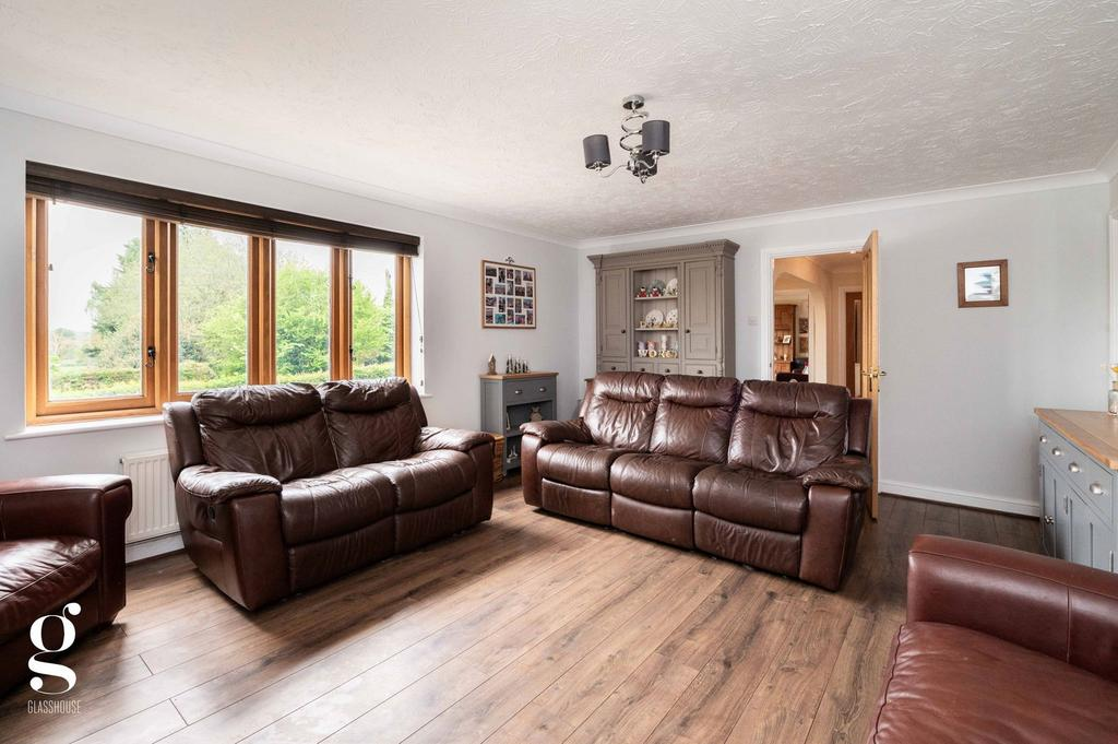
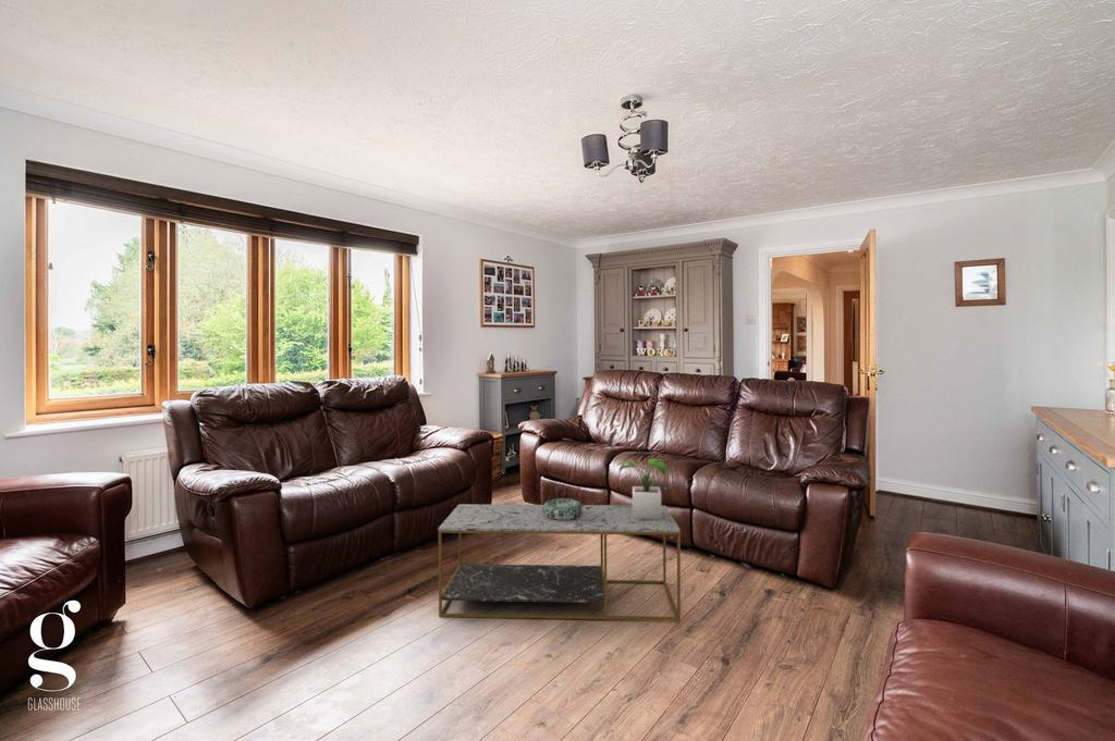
+ potted plant [616,458,675,520]
+ coffee table [438,504,682,621]
+ decorative bowl [542,497,583,520]
